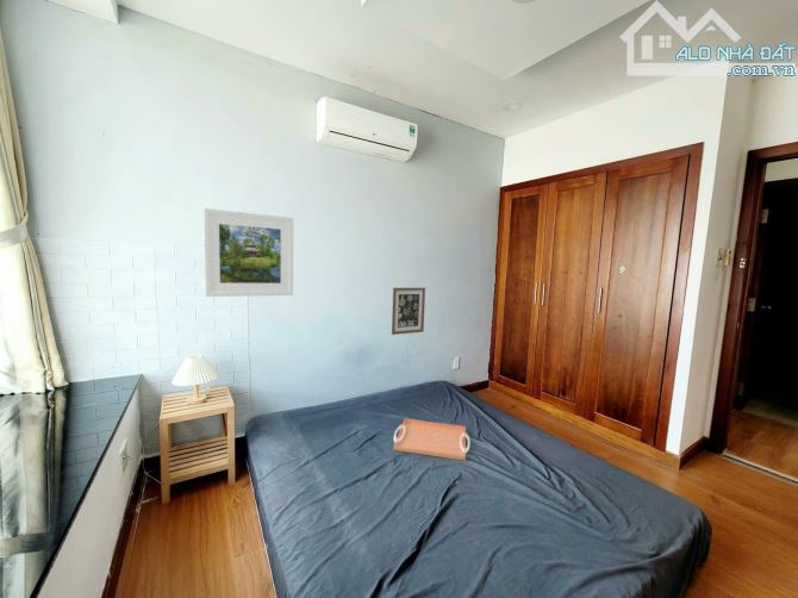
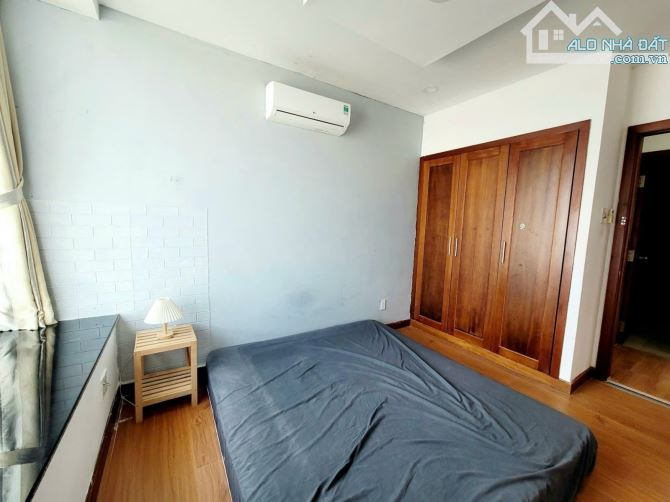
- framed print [201,207,294,298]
- wall art [391,287,426,336]
- serving tray [392,418,472,462]
